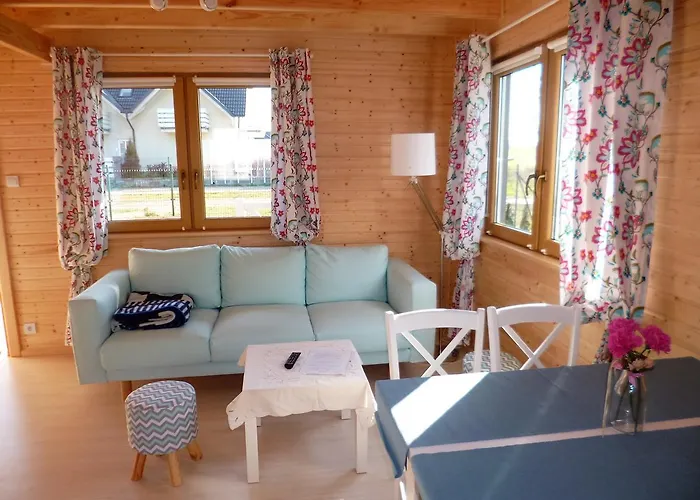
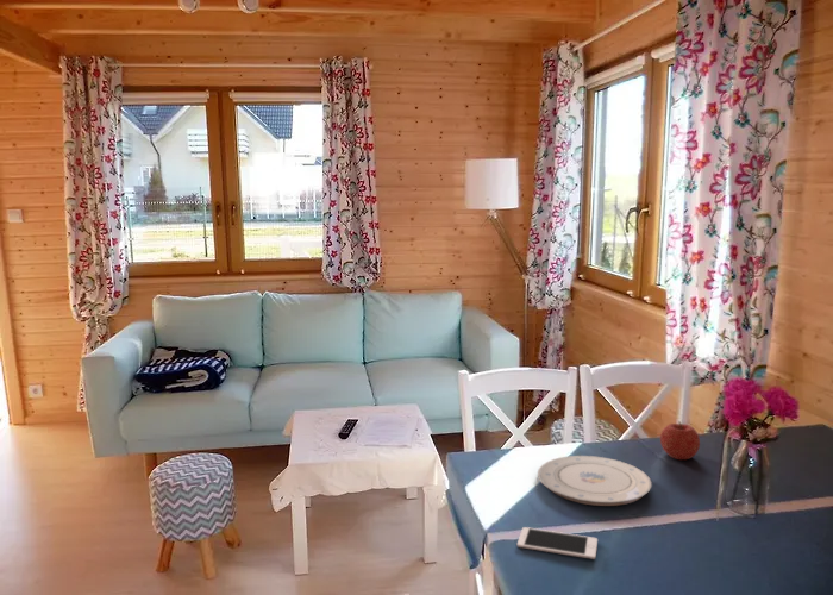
+ plate [537,455,653,507]
+ fruit [659,420,701,461]
+ cell phone [516,526,599,560]
